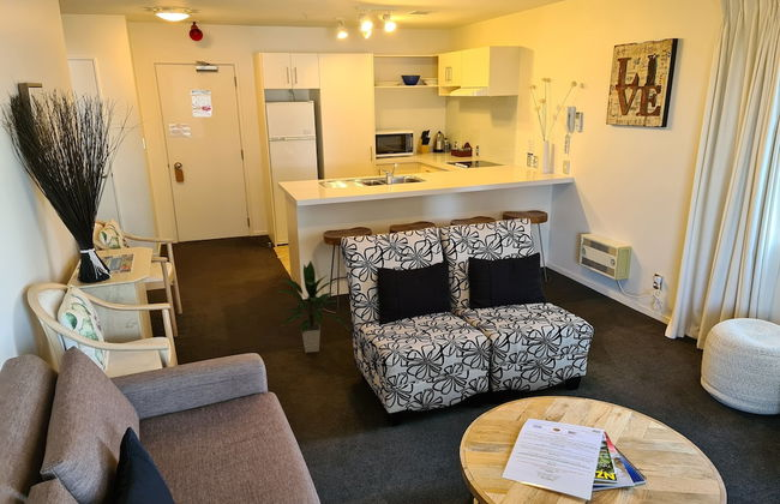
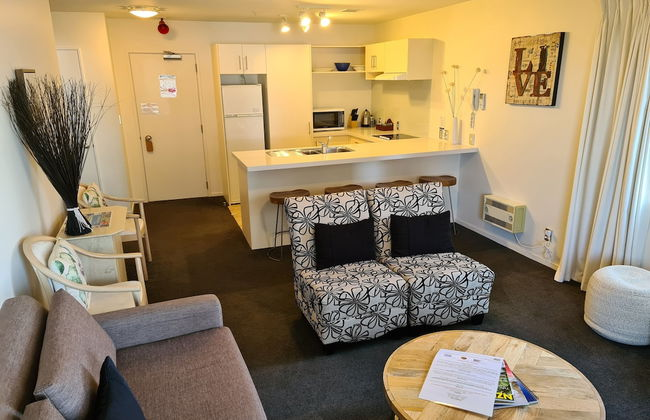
- indoor plant [275,260,350,354]
